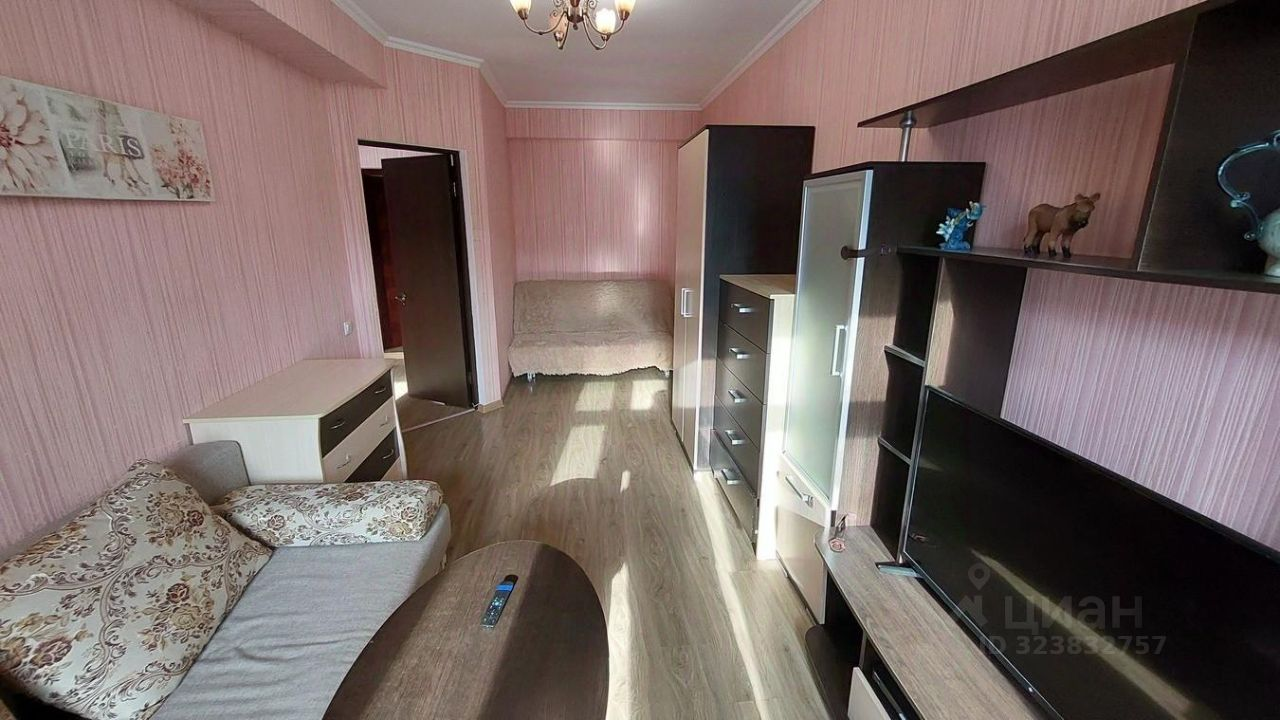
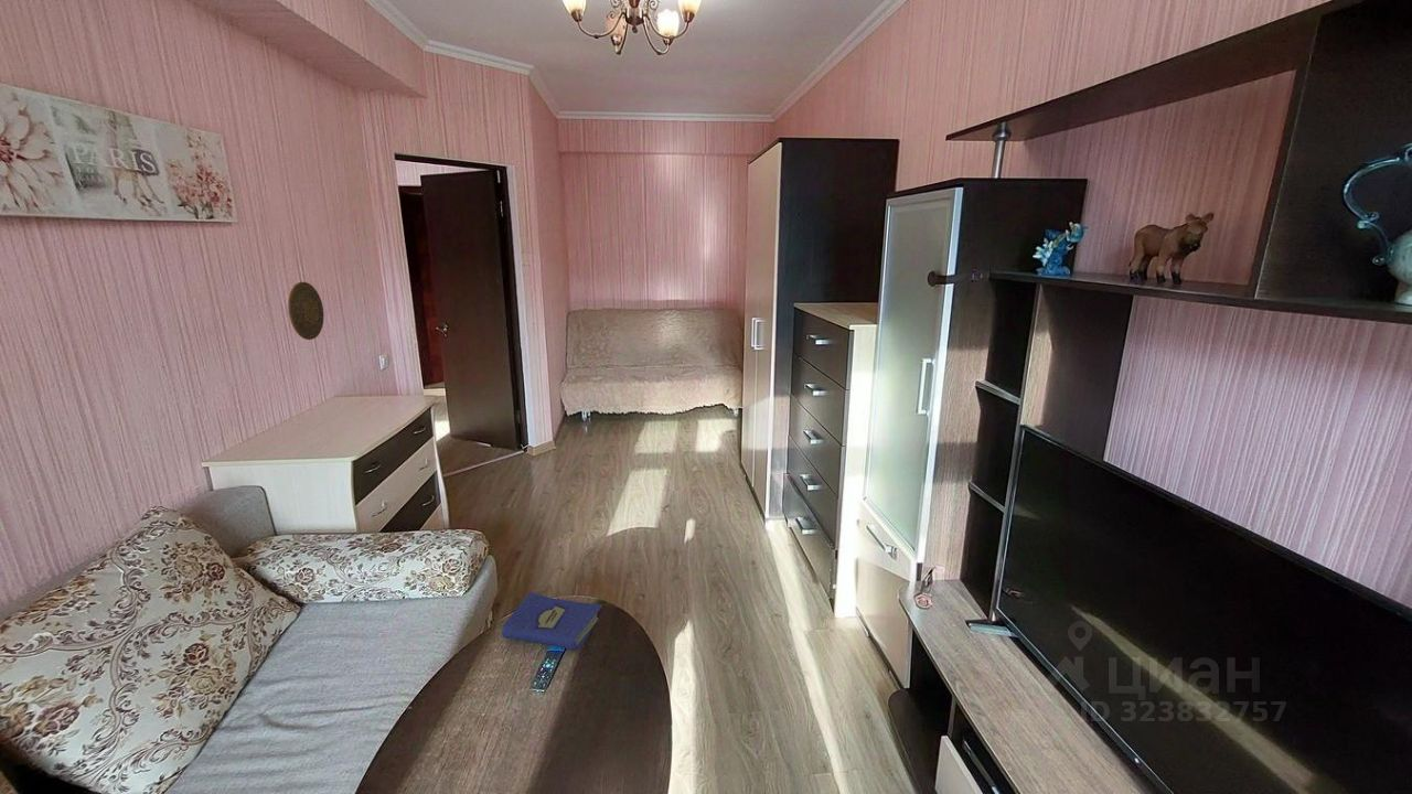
+ decorative plate [287,281,324,341]
+ hardcover book [501,591,603,652]
